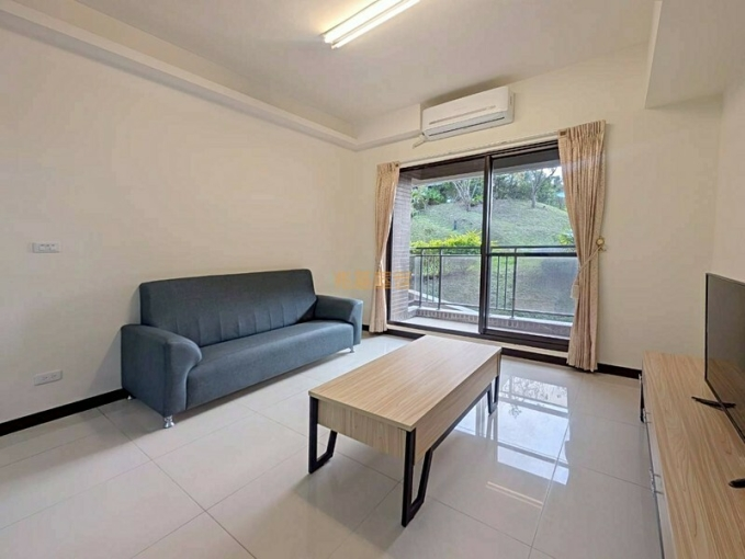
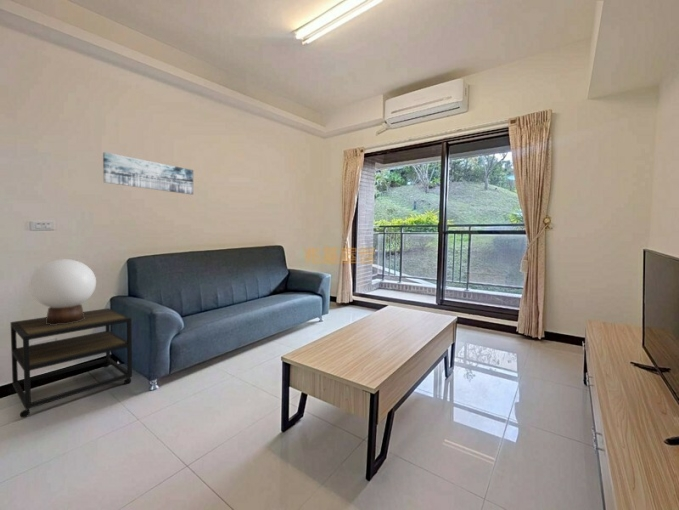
+ side table [7,307,133,419]
+ wall art [102,151,194,196]
+ table lamp [29,258,97,325]
